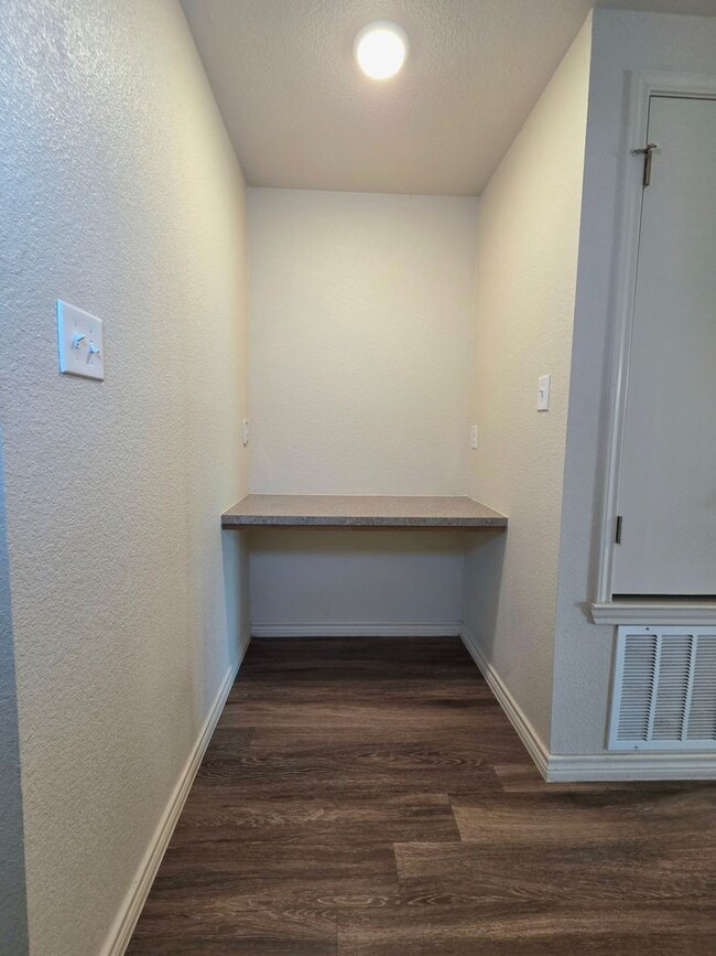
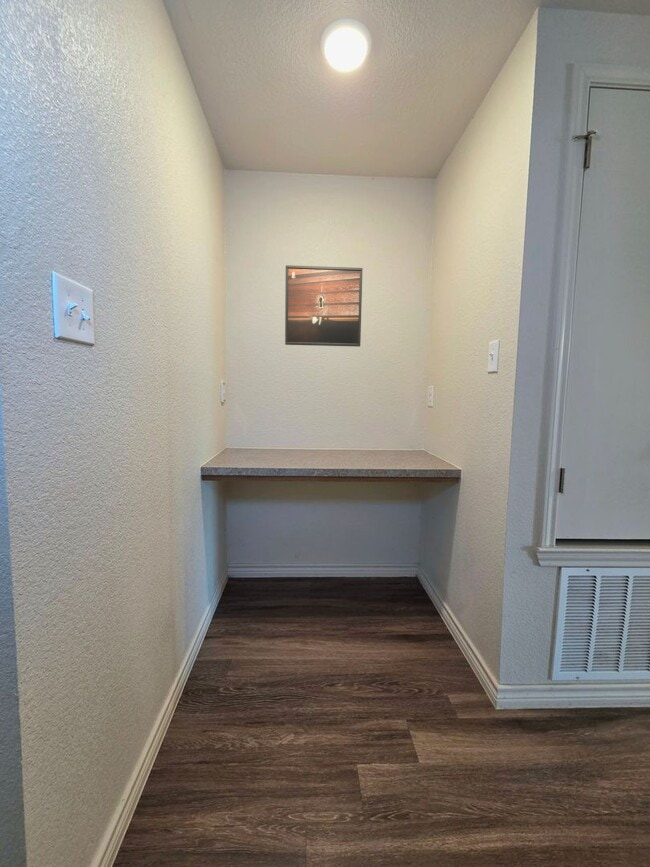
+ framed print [284,264,364,348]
